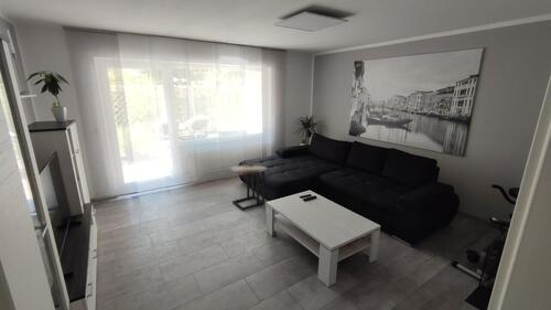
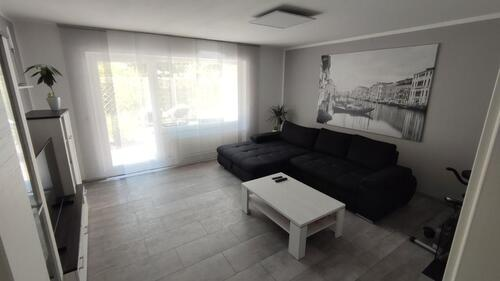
- side table [229,162,268,212]
